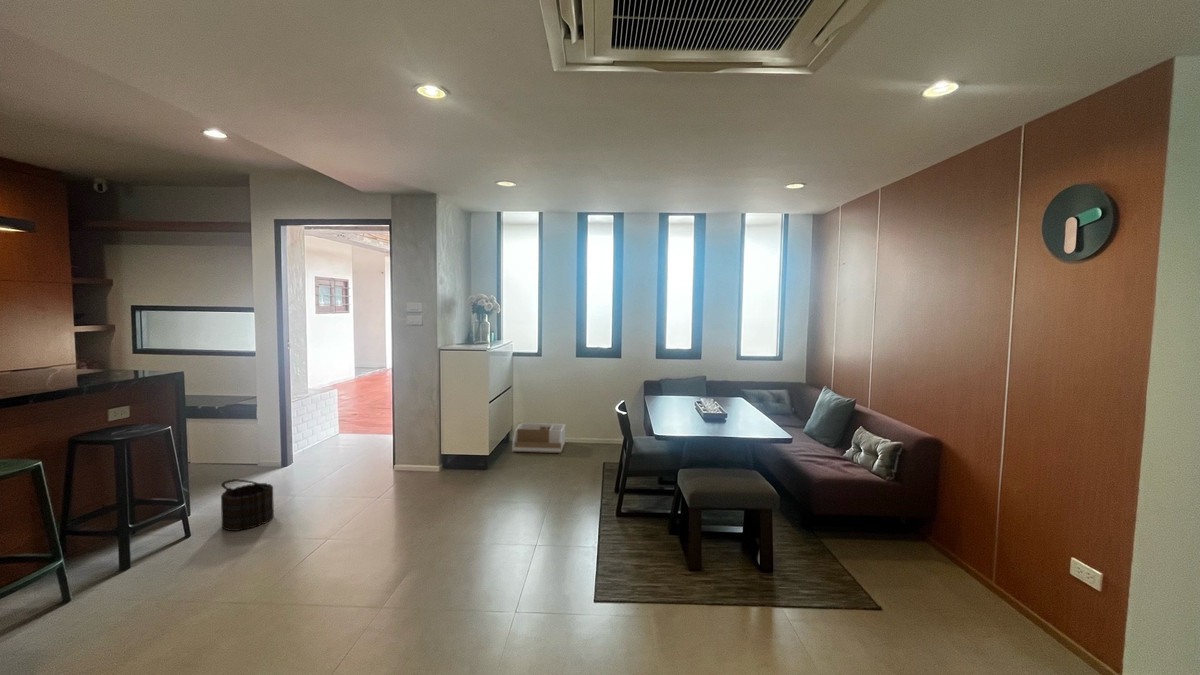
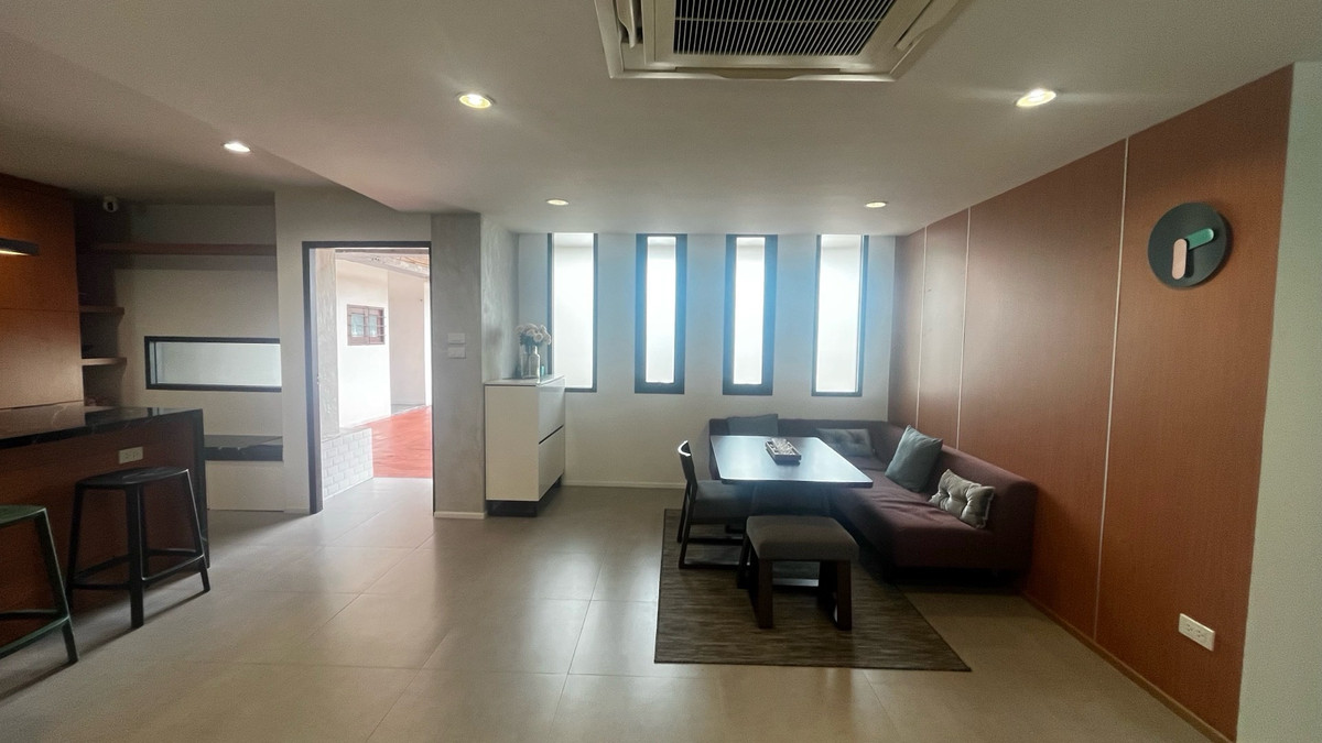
- bucket [220,478,275,532]
- storage bin [512,422,567,454]
